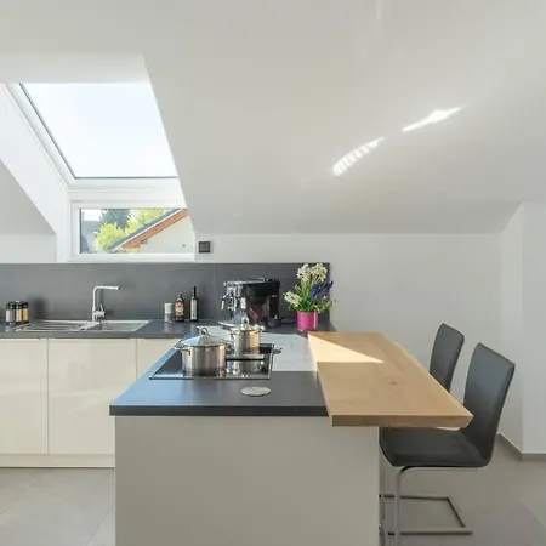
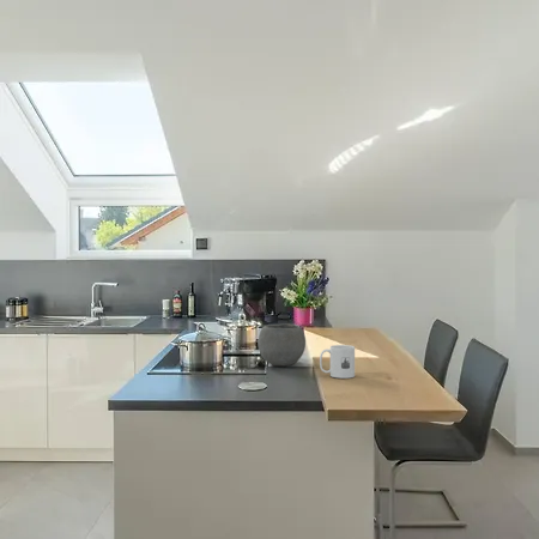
+ bowl [256,322,307,367]
+ mug [319,344,356,380]
